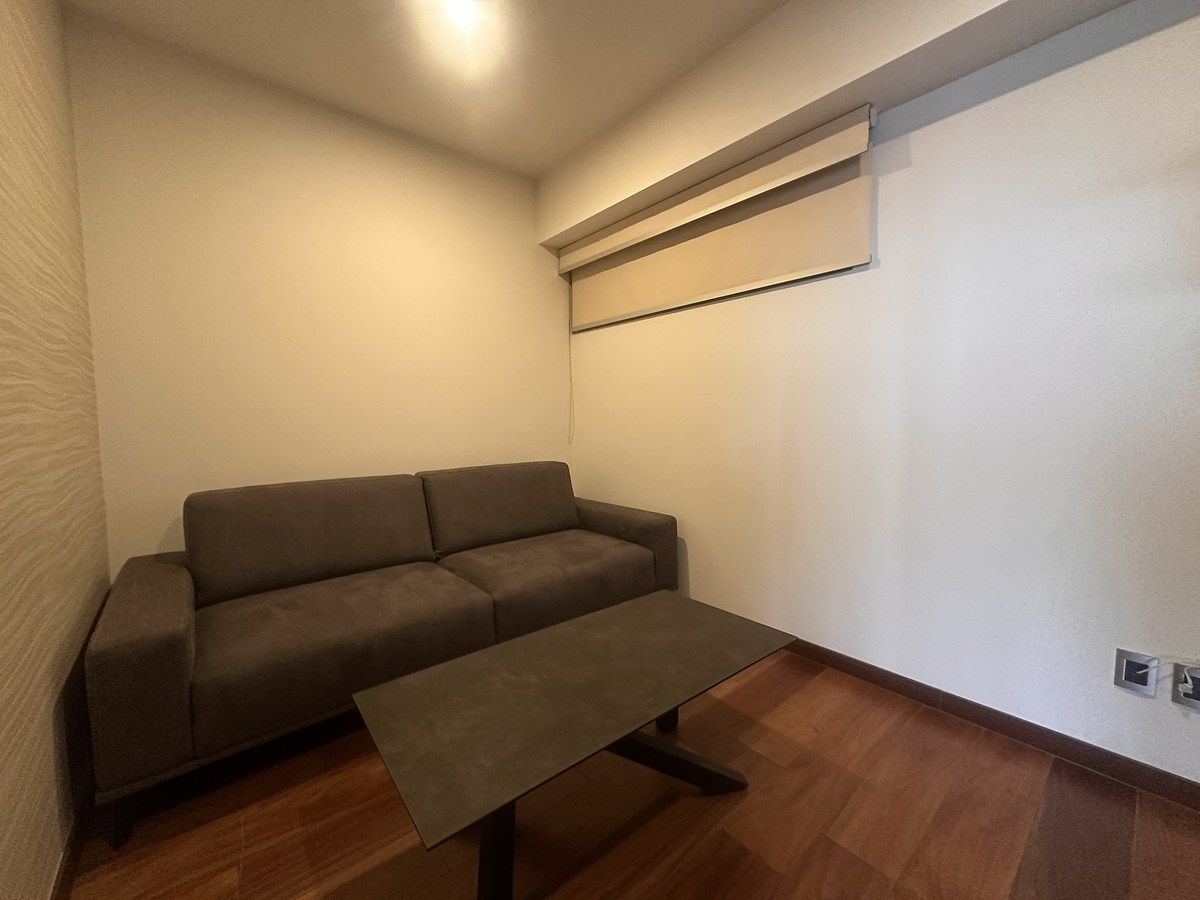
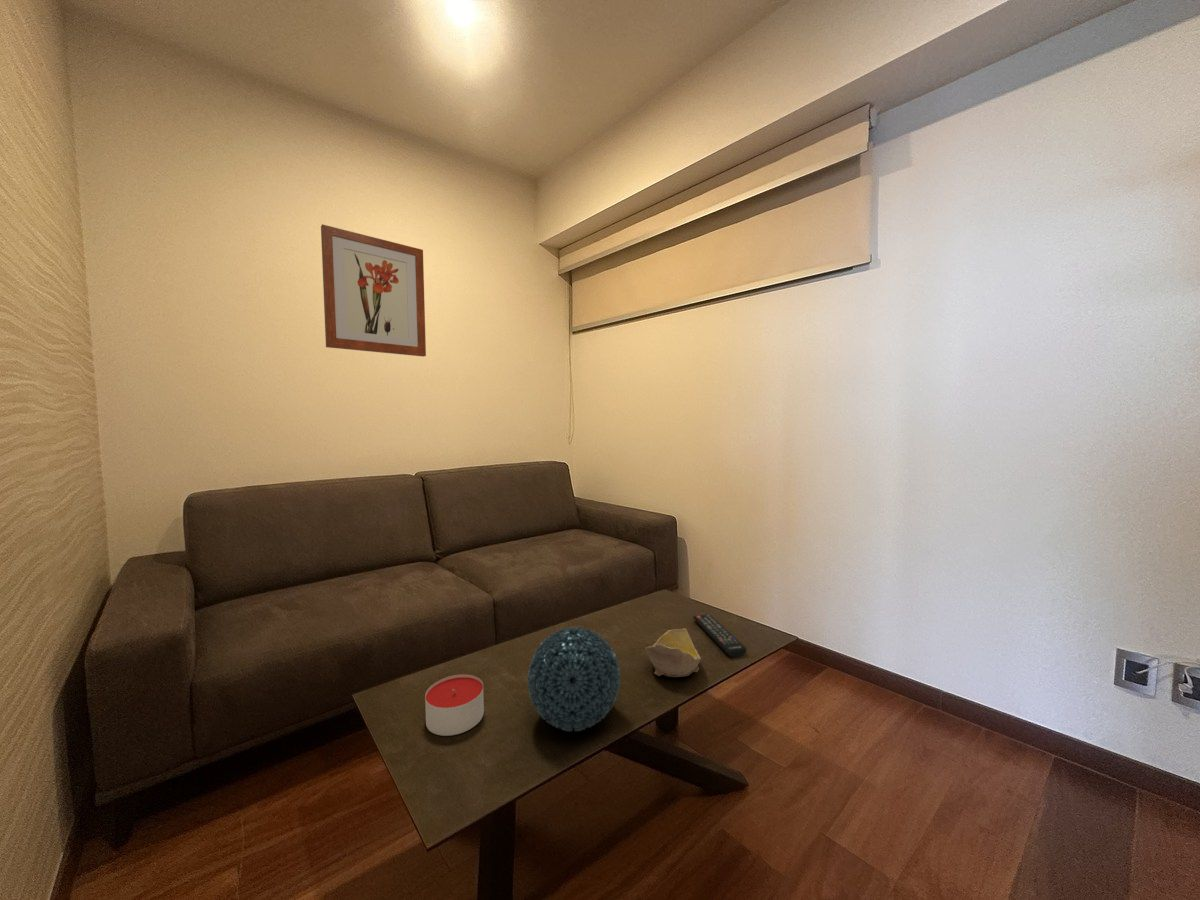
+ remote control [692,613,747,658]
+ wall art [320,223,427,358]
+ bowl [645,628,701,678]
+ decorative ball [526,626,621,732]
+ candle [424,673,485,737]
